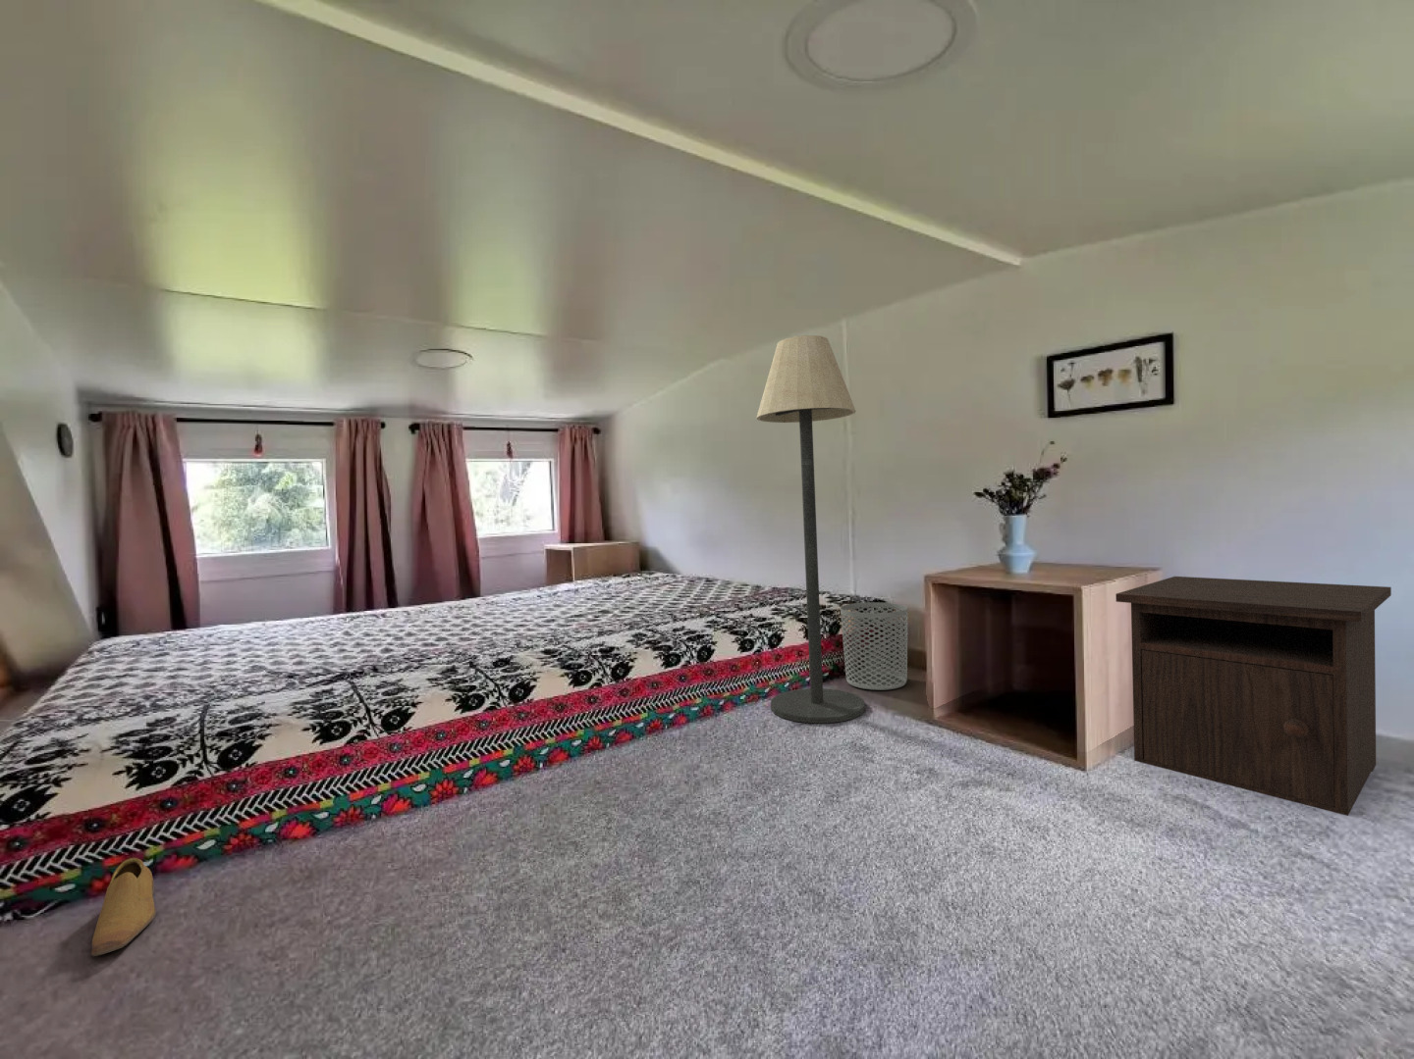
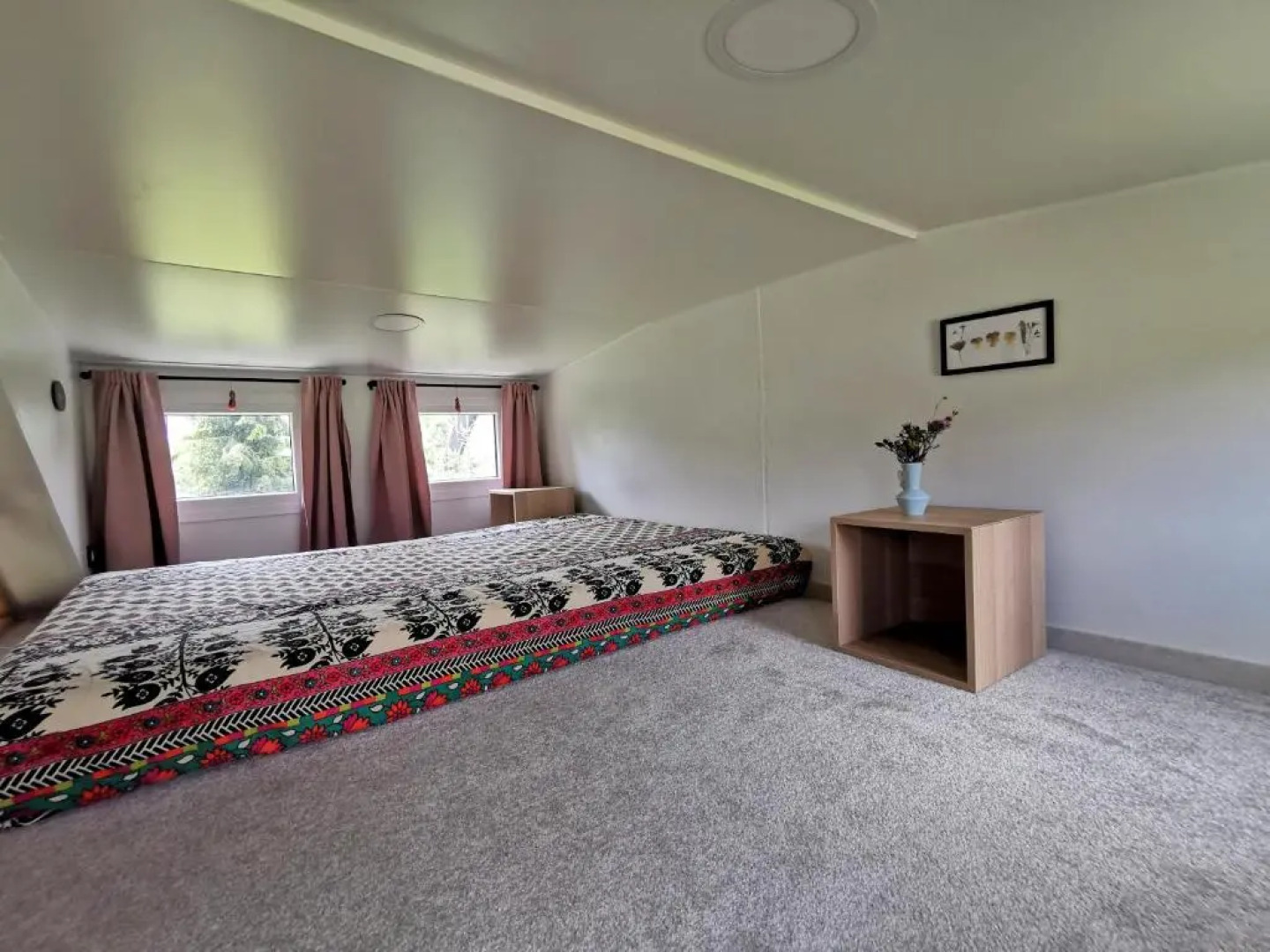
- shoe [90,857,157,957]
- nightstand [1114,575,1393,816]
- waste bin [839,601,910,691]
- floor lamp [756,335,866,724]
